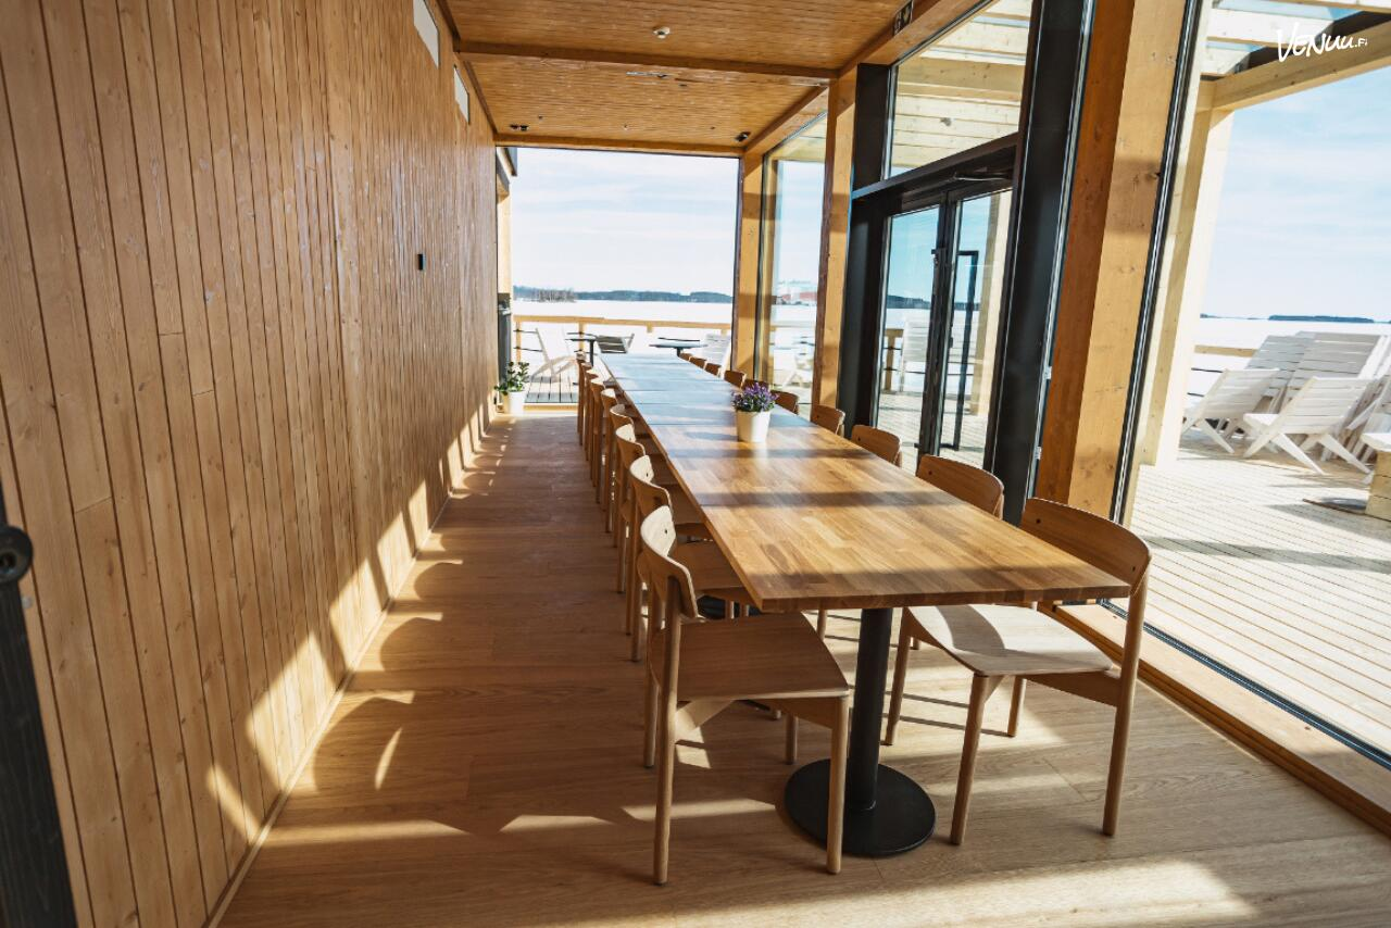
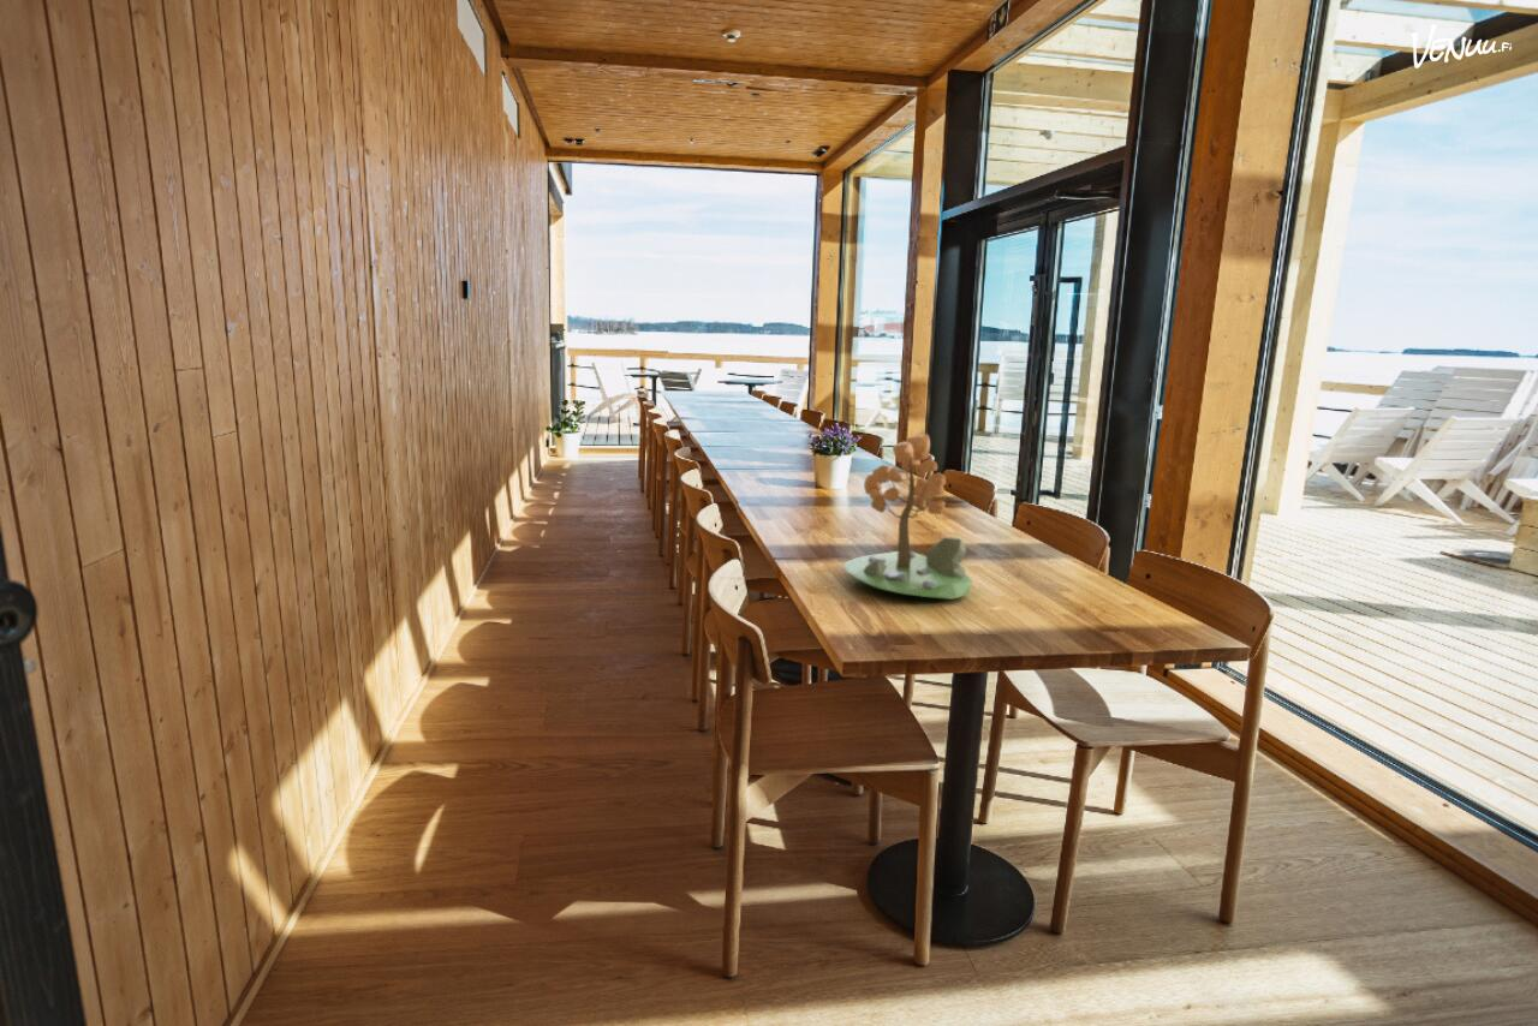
+ small tree [842,433,973,601]
